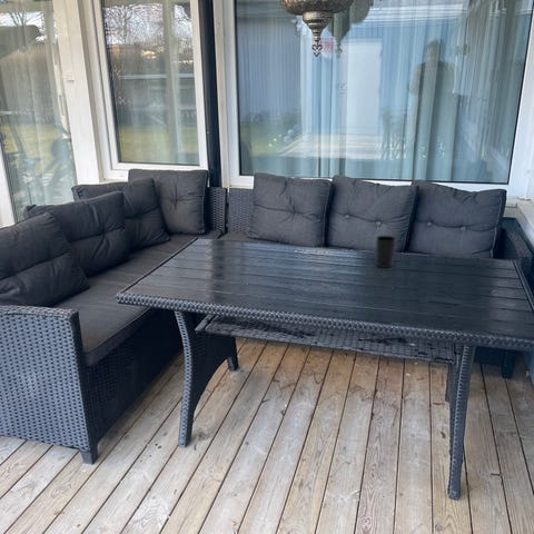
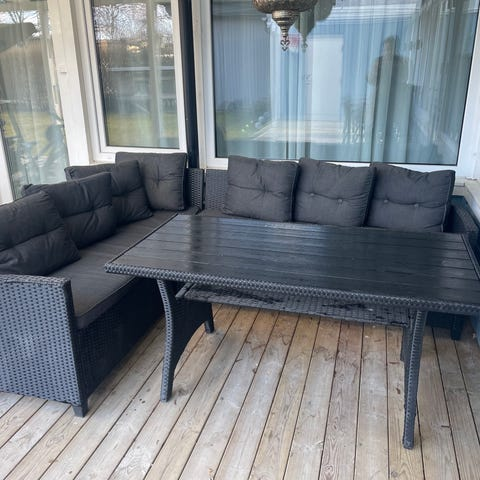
- cup [375,235,397,269]
